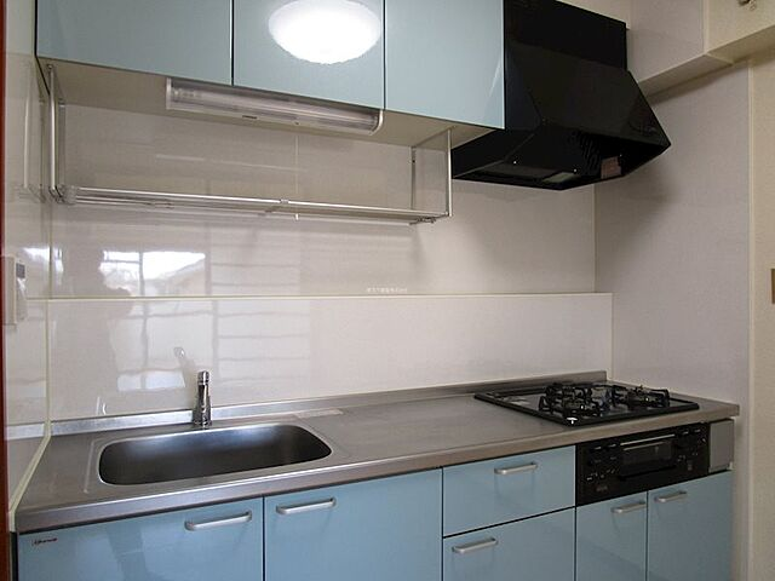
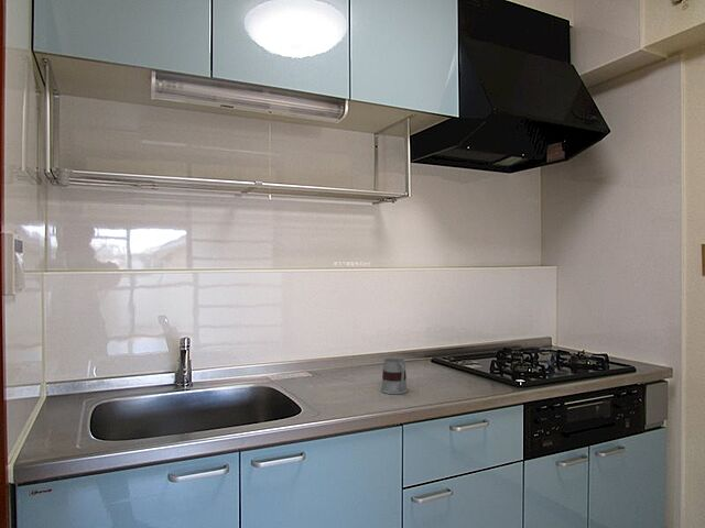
+ mug [380,356,409,395]
